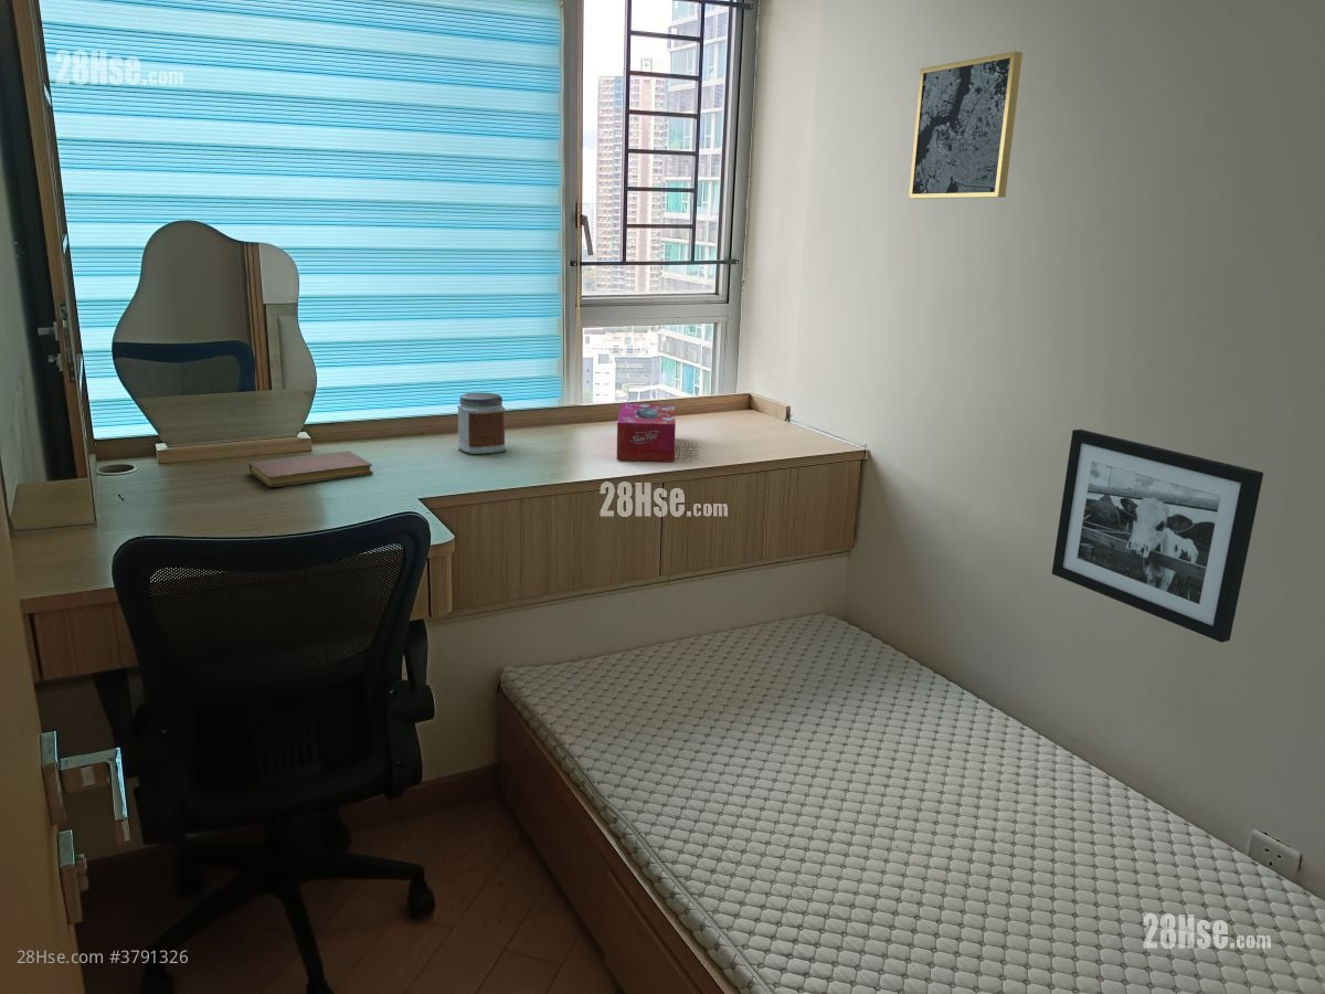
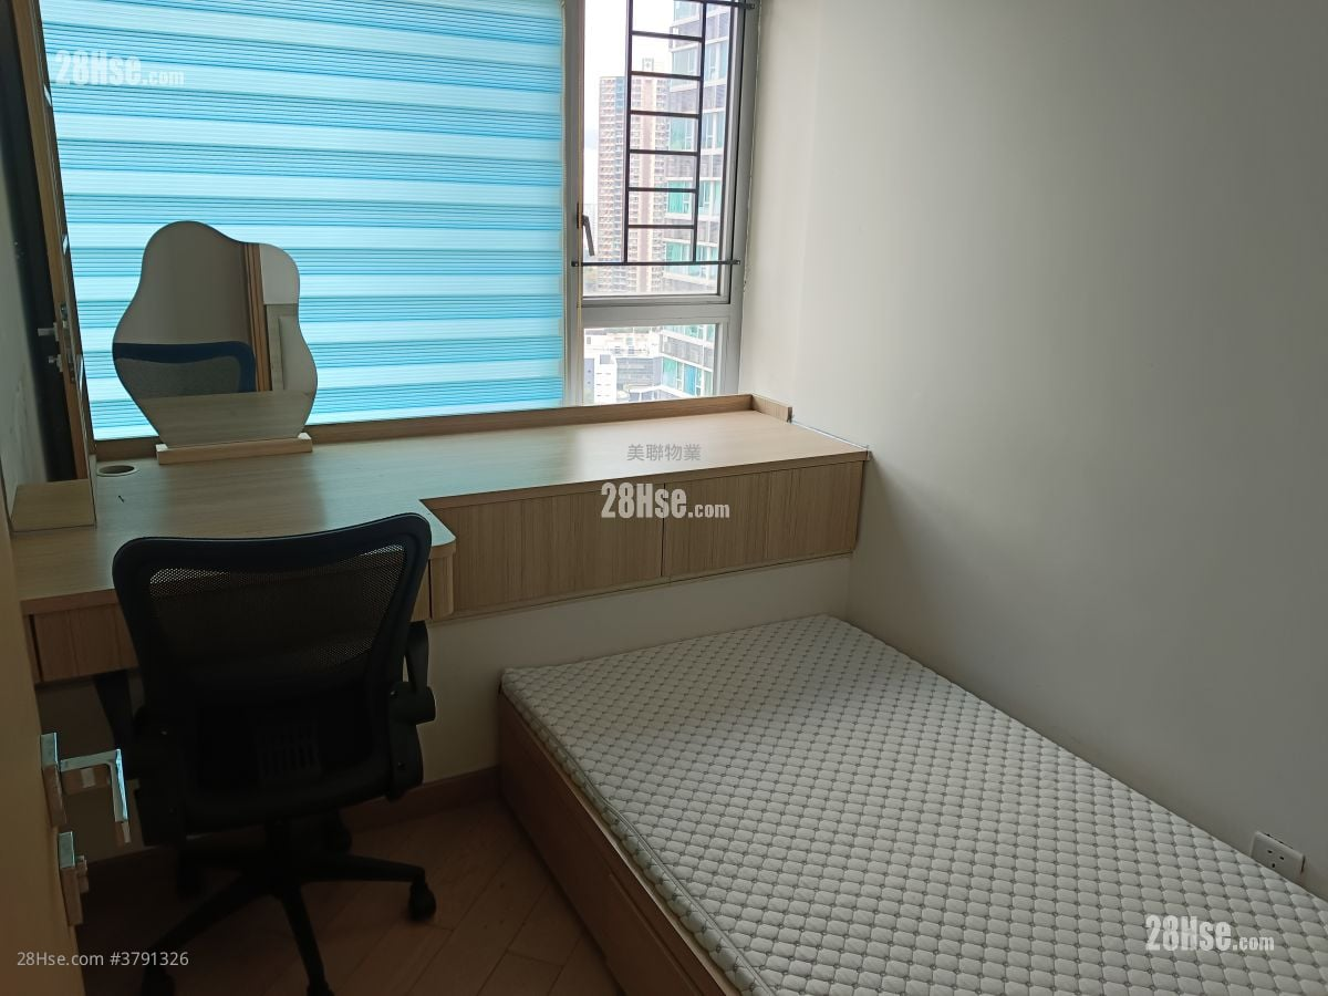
- wall art [908,51,1024,200]
- picture frame [1051,429,1264,644]
- jar [456,391,507,455]
- notebook [248,450,374,488]
- tissue box [616,402,677,463]
